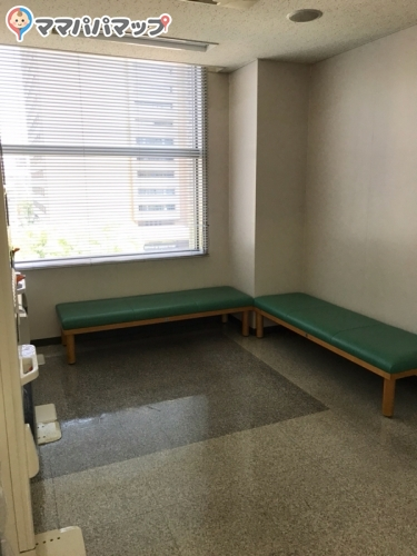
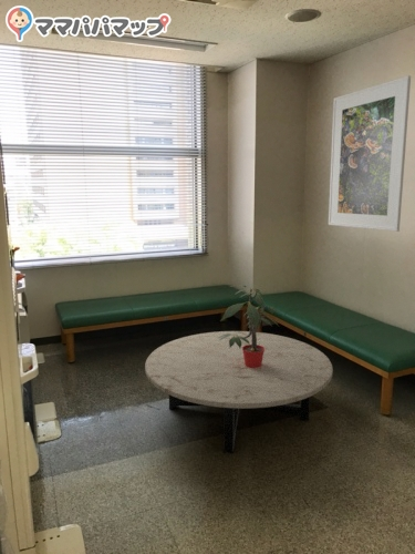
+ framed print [328,74,412,233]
+ potted plant [218,284,280,368]
+ coffee table [144,330,334,454]
